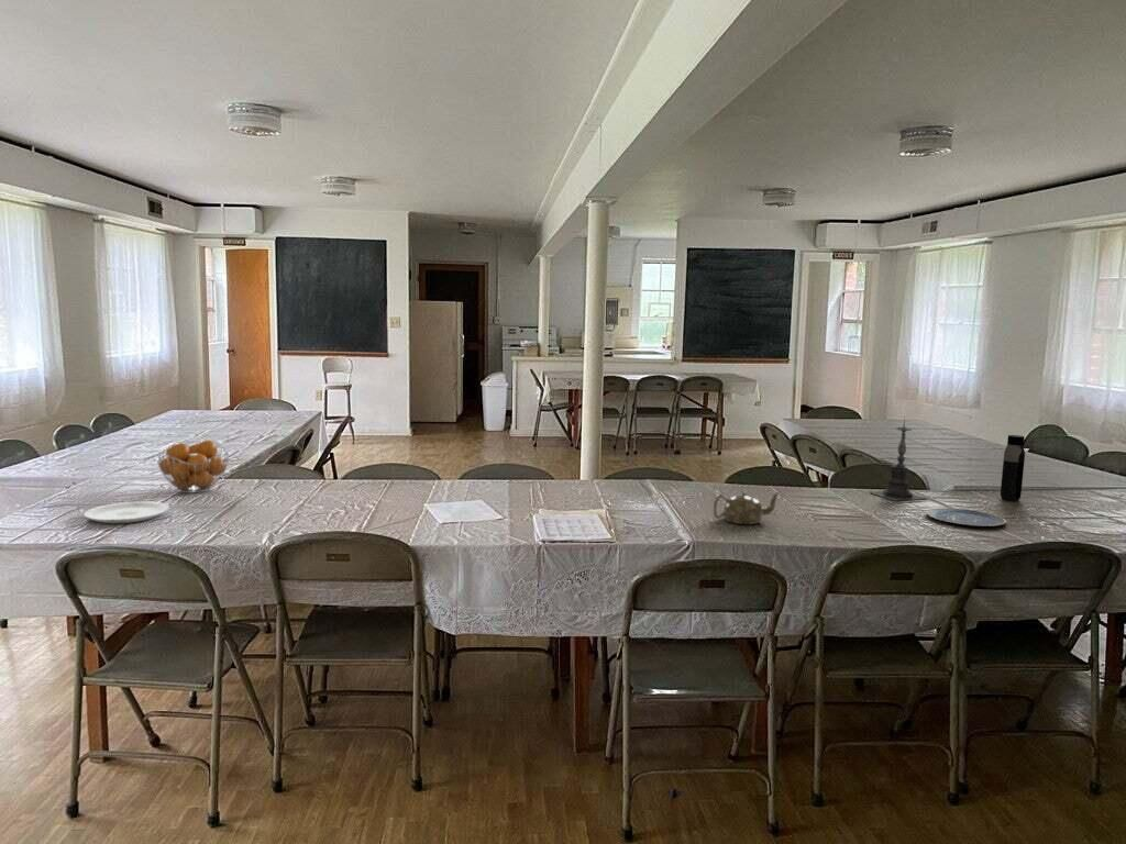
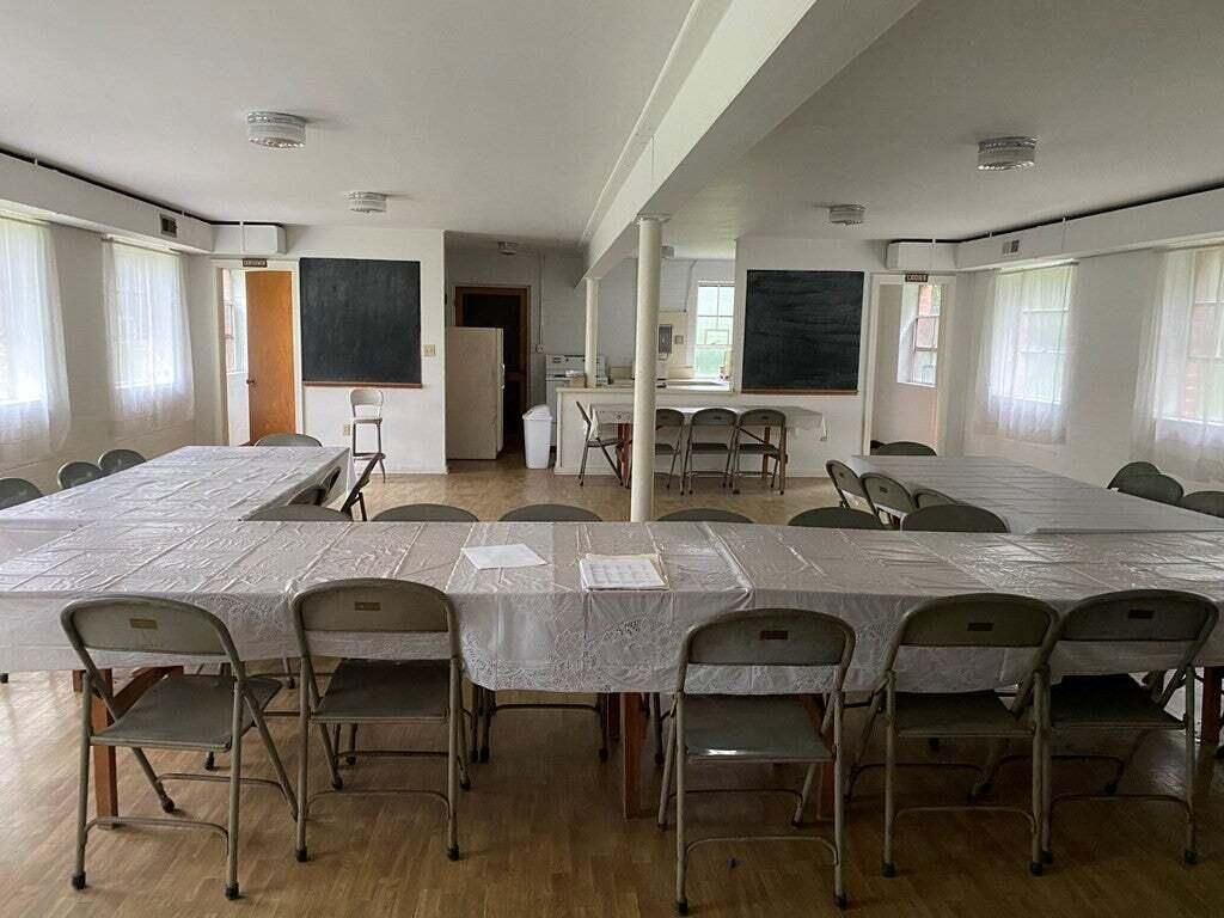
- plate [82,500,170,524]
- fruit basket [156,438,231,495]
- teapot [713,491,782,525]
- candle holder [869,418,928,502]
- water bottle [1000,434,1026,502]
- plate [925,507,1007,528]
